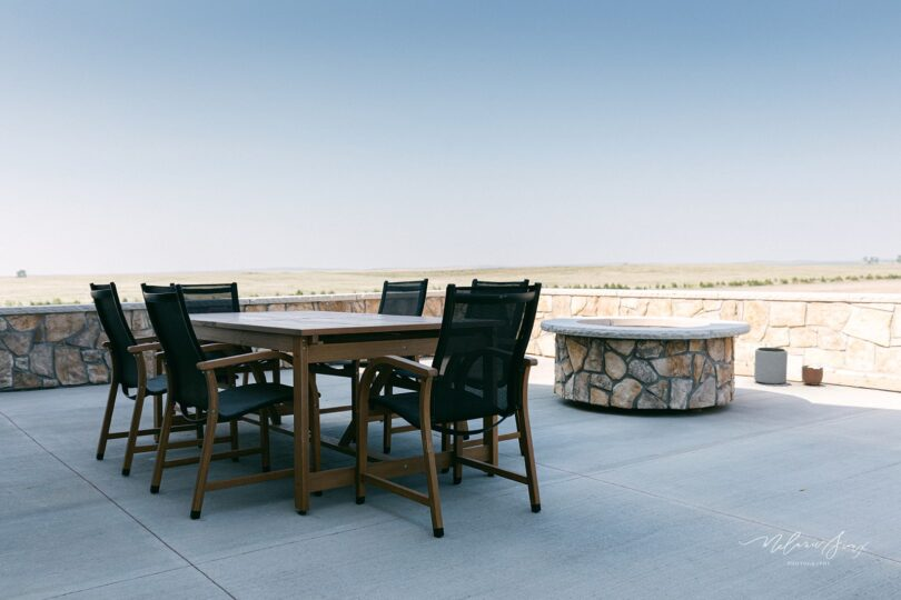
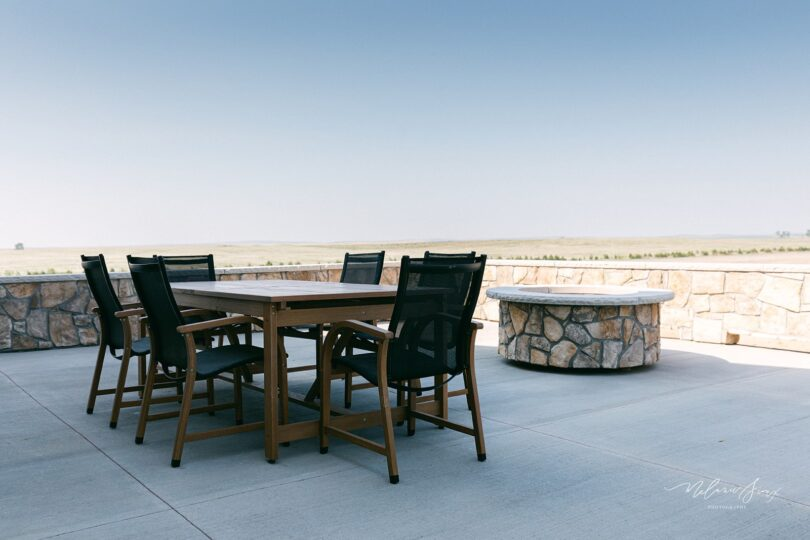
- plant pot [753,347,789,386]
- planter [801,364,824,387]
